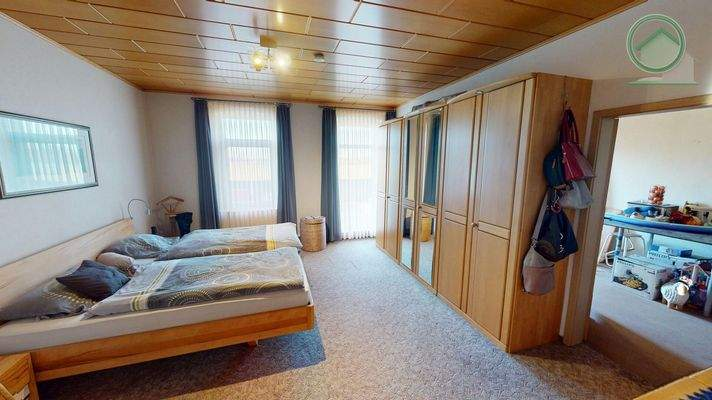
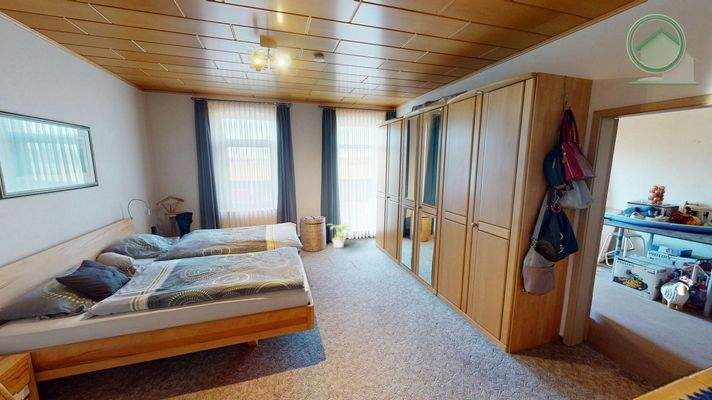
+ potted plant [326,222,351,249]
